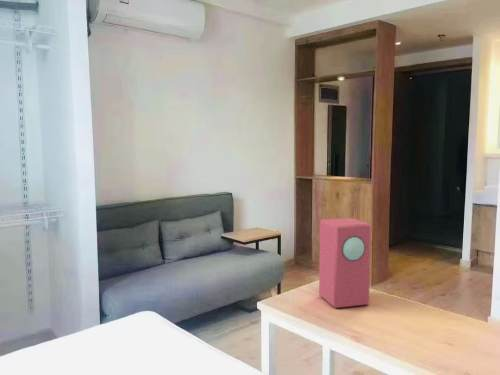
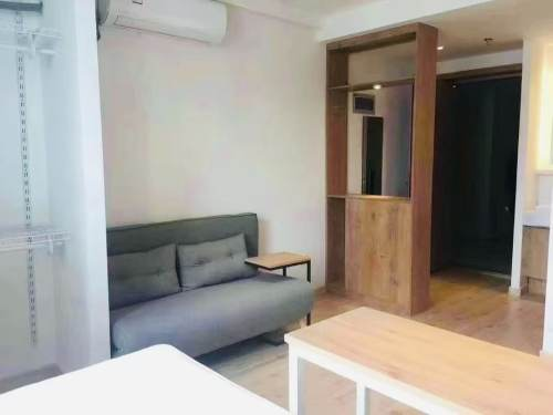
- speaker [318,217,372,309]
